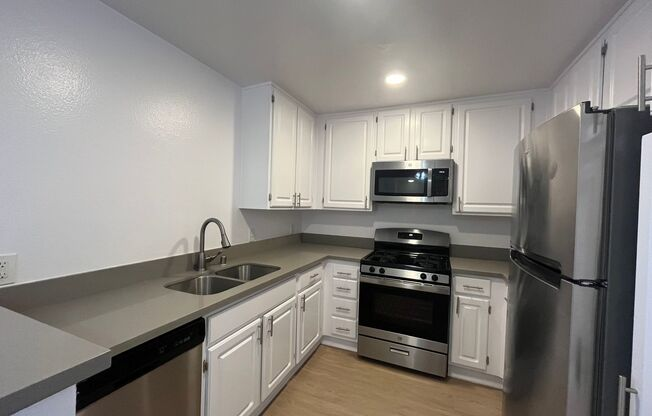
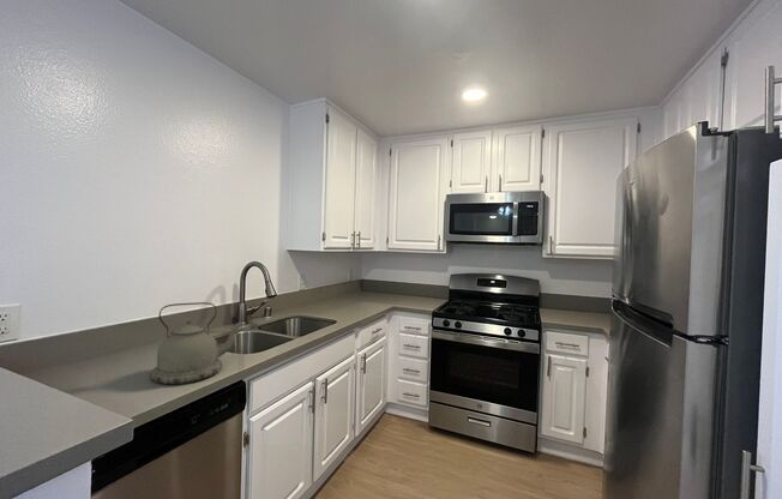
+ kettle [150,301,243,385]
